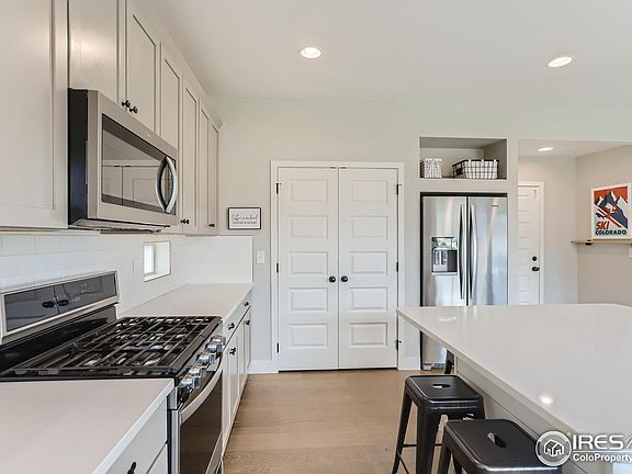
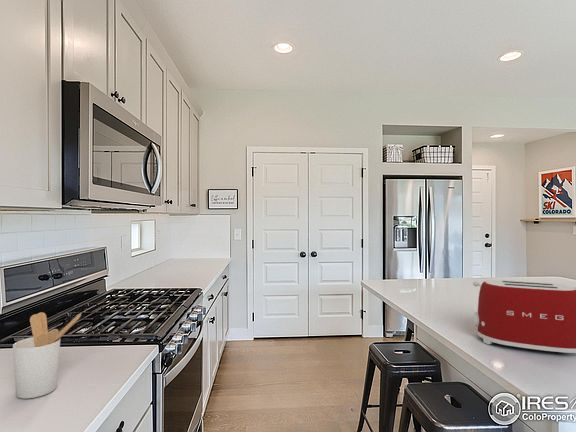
+ utensil holder [12,311,82,400]
+ toaster [472,279,576,354]
